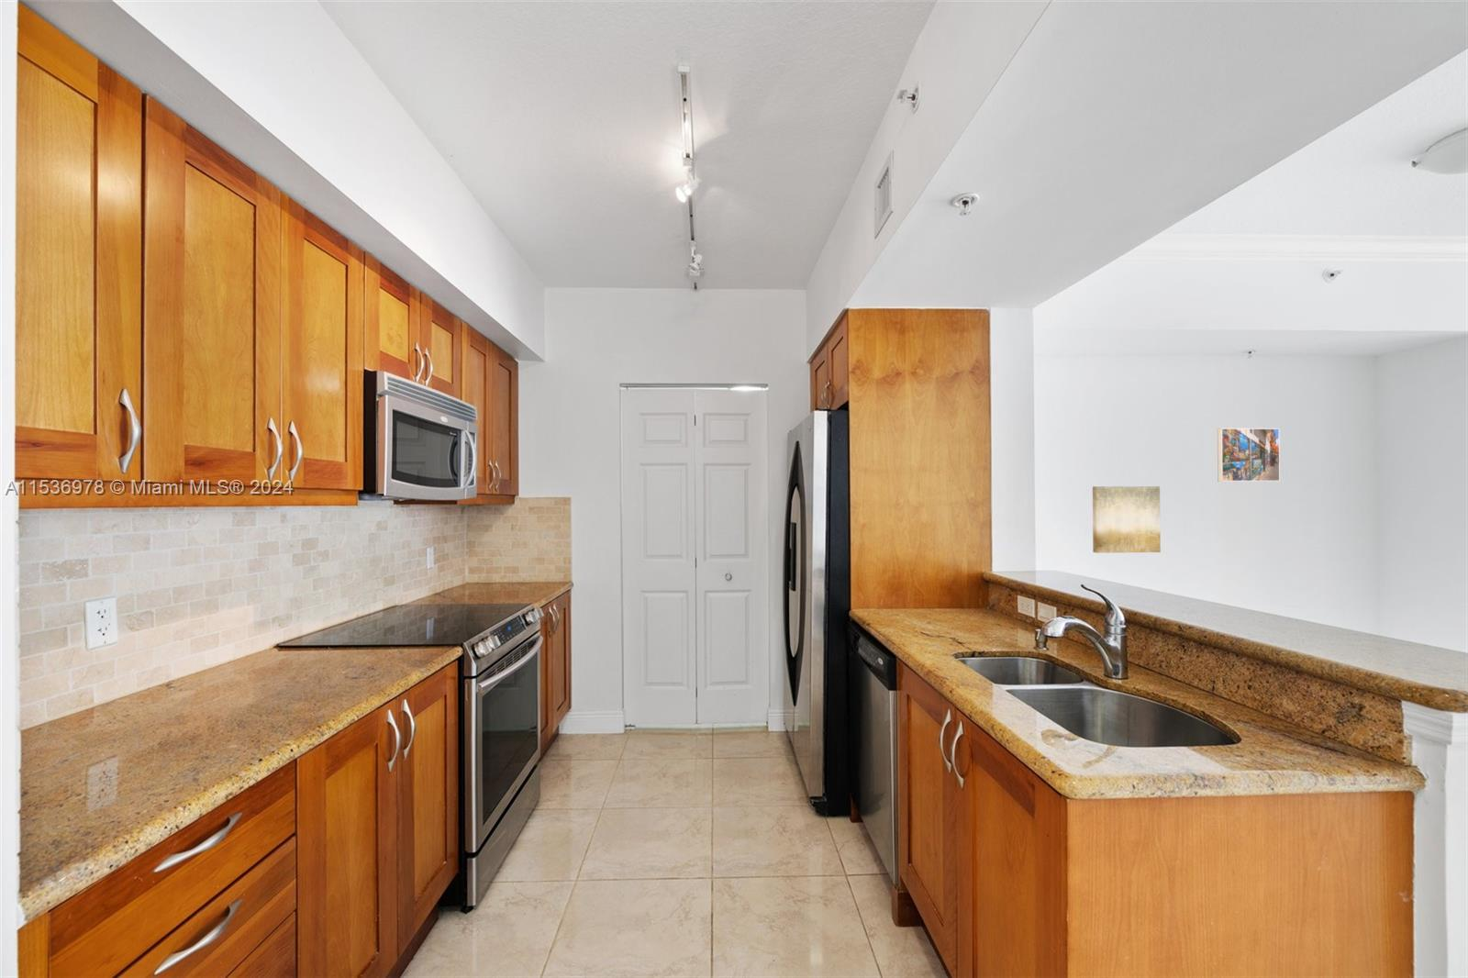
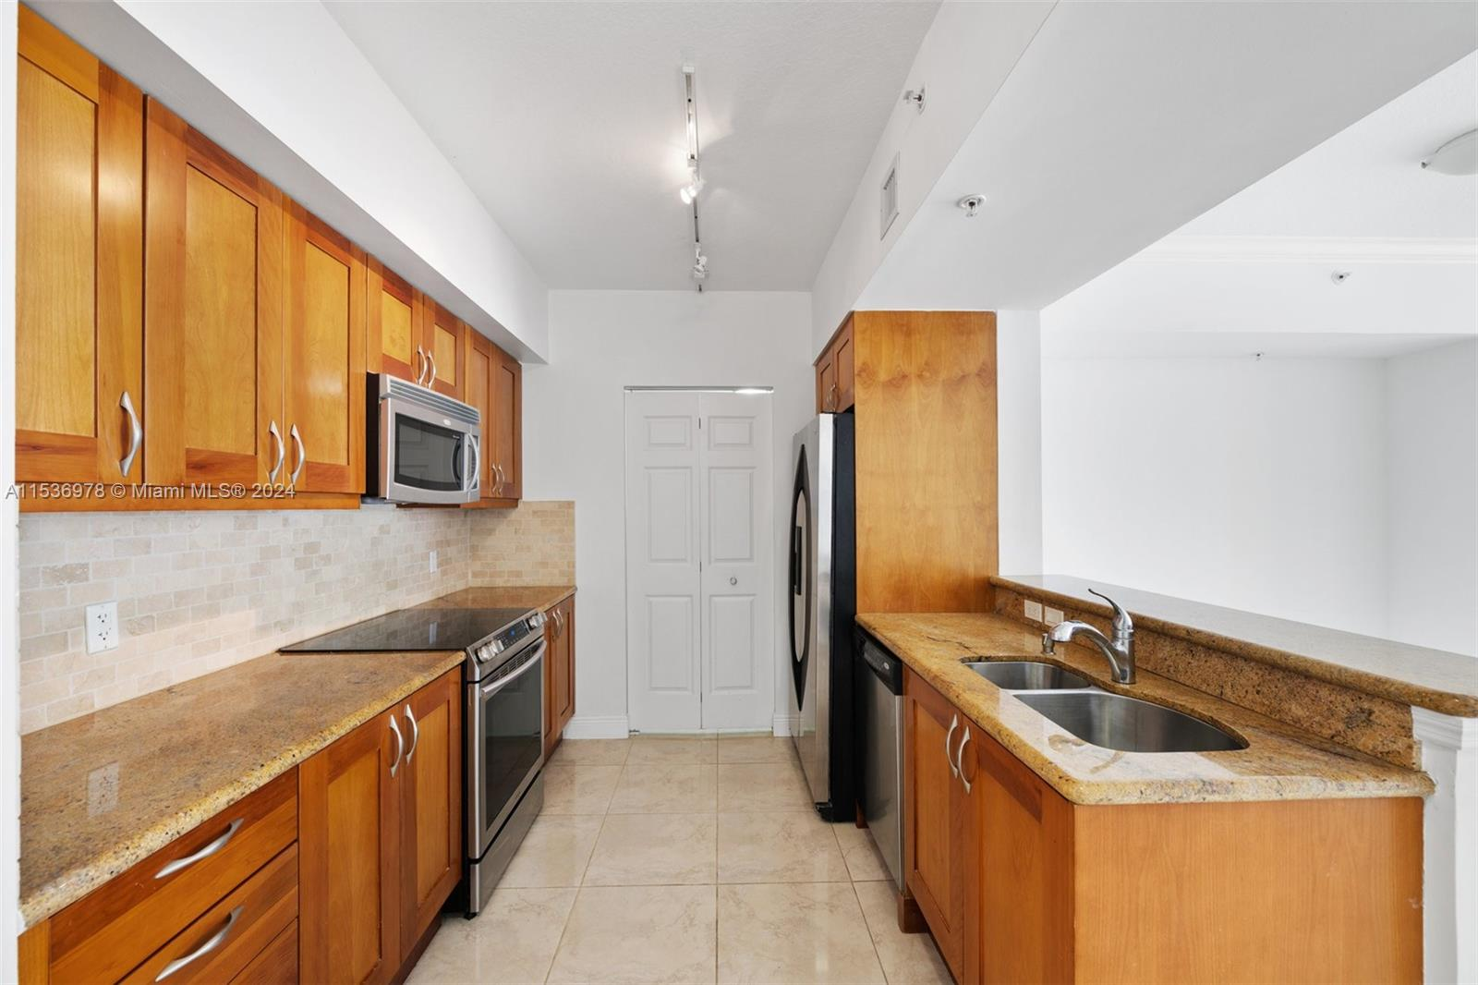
- wall art [1091,486,1161,554]
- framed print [1217,428,1281,482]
